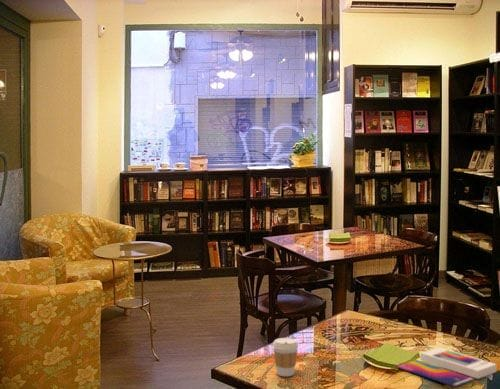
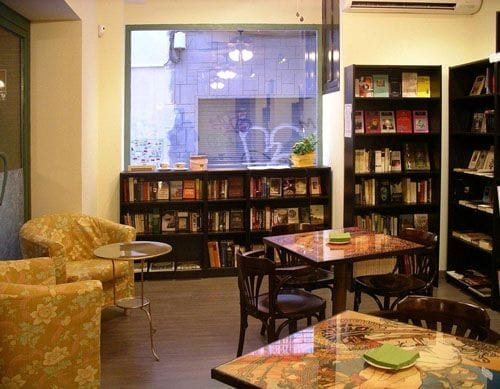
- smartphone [395,346,498,389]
- coffee cup [272,337,299,377]
